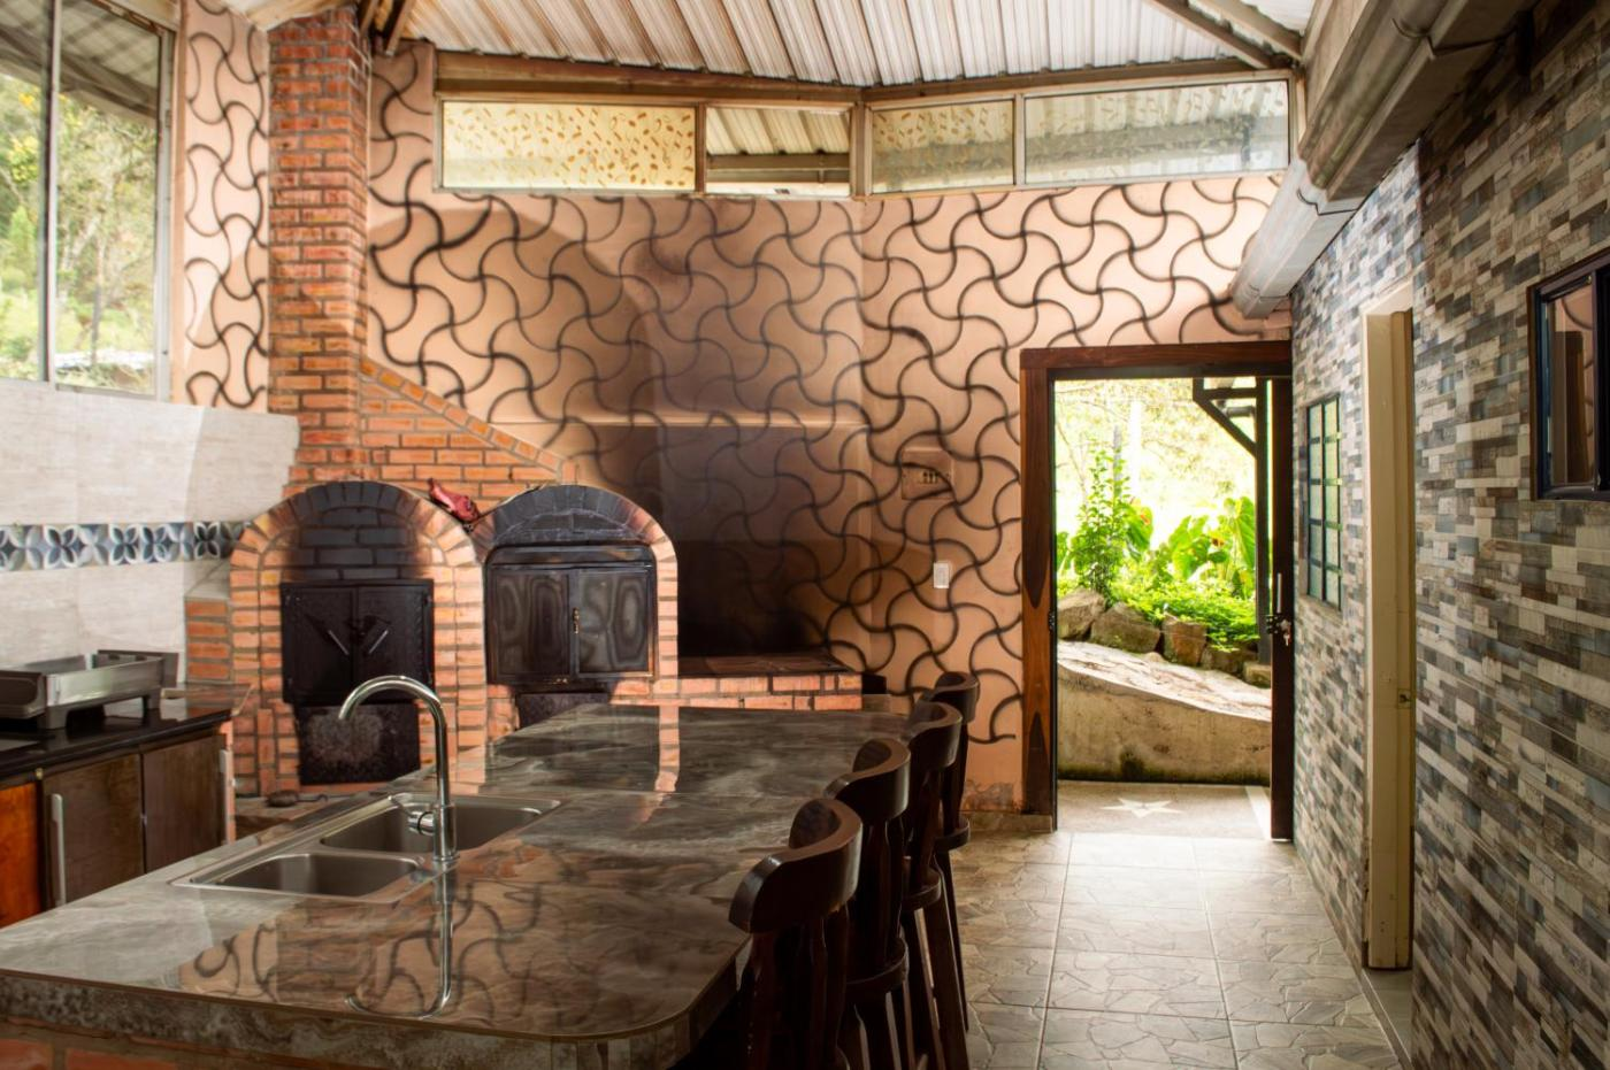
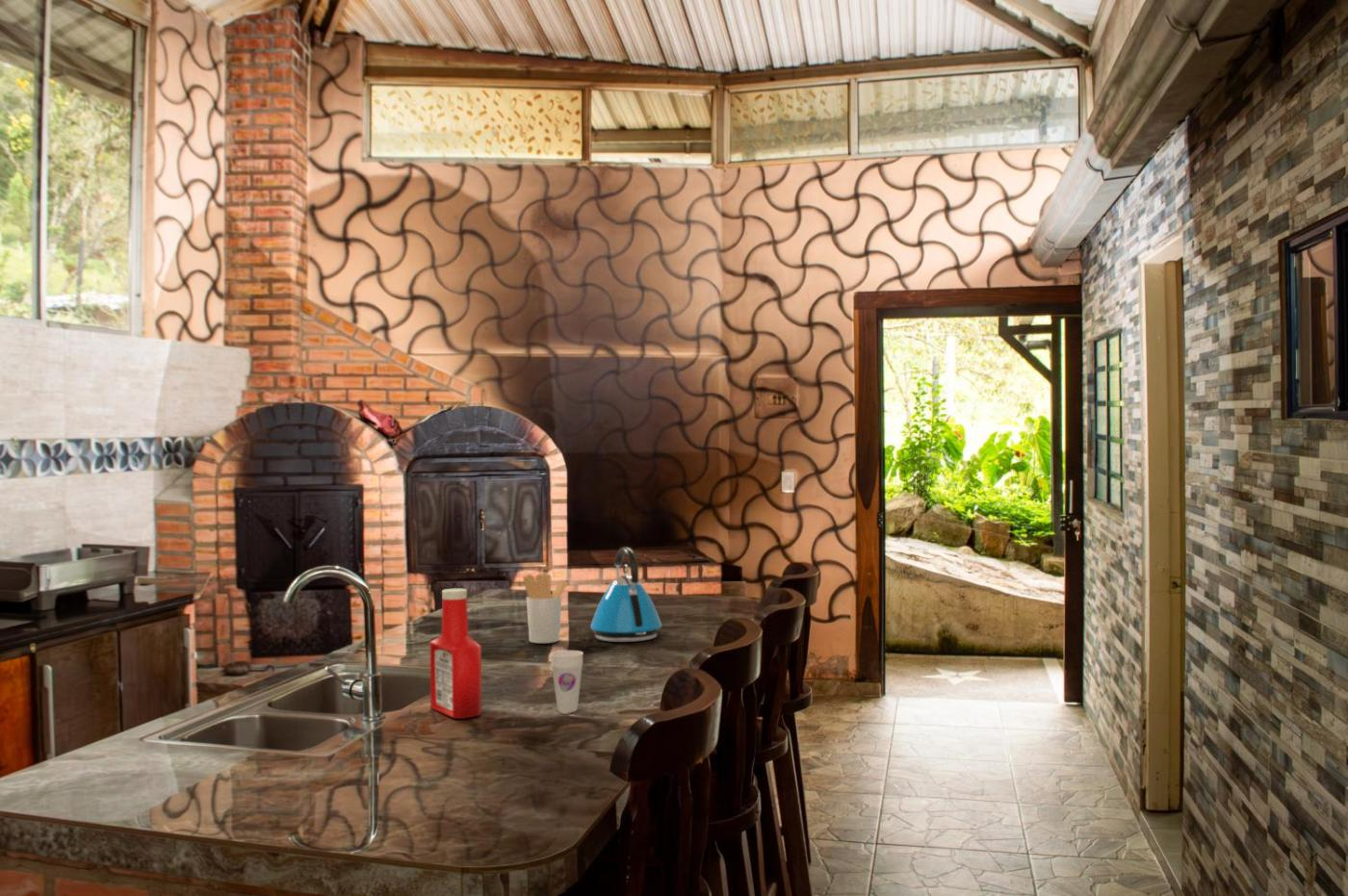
+ soap bottle [428,588,482,720]
+ utensil holder [522,574,568,644]
+ cup [550,650,584,715]
+ kettle [589,546,662,643]
